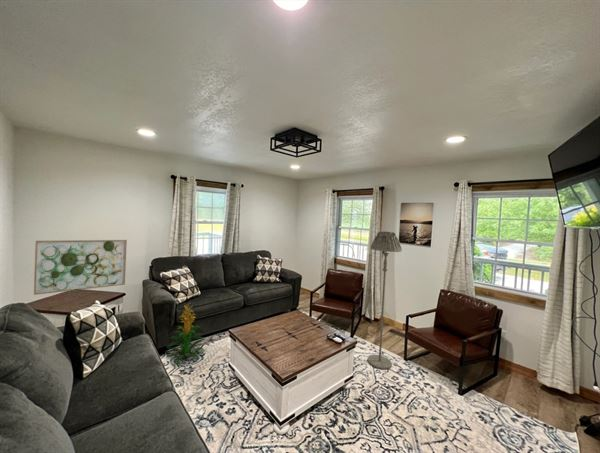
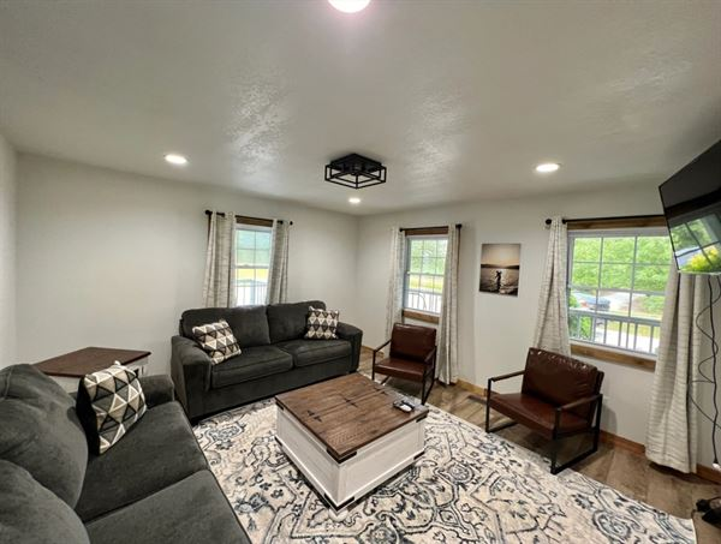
- indoor plant [165,303,206,366]
- wall art [33,239,128,296]
- floor lamp [367,230,403,370]
